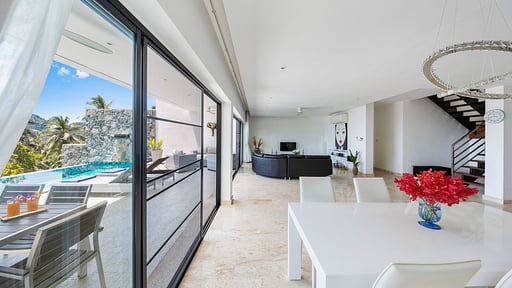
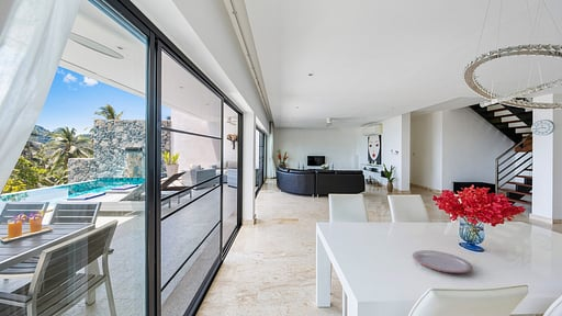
+ plate [412,249,473,274]
